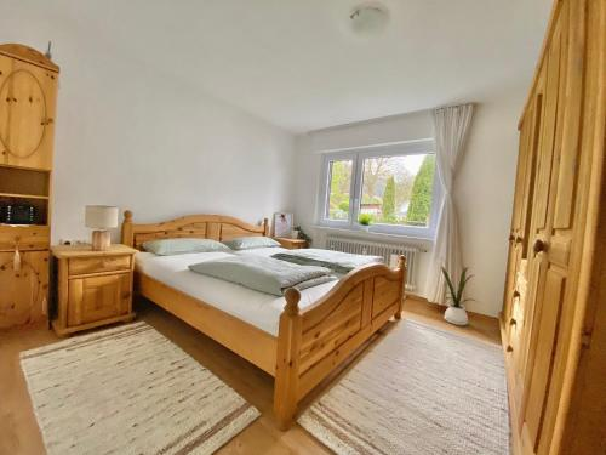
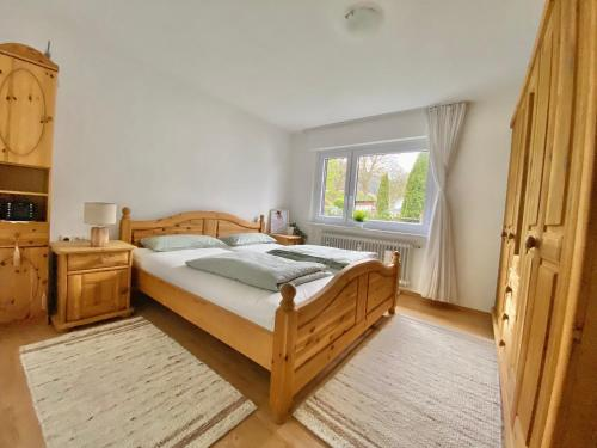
- house plant [439,257,480,326]
